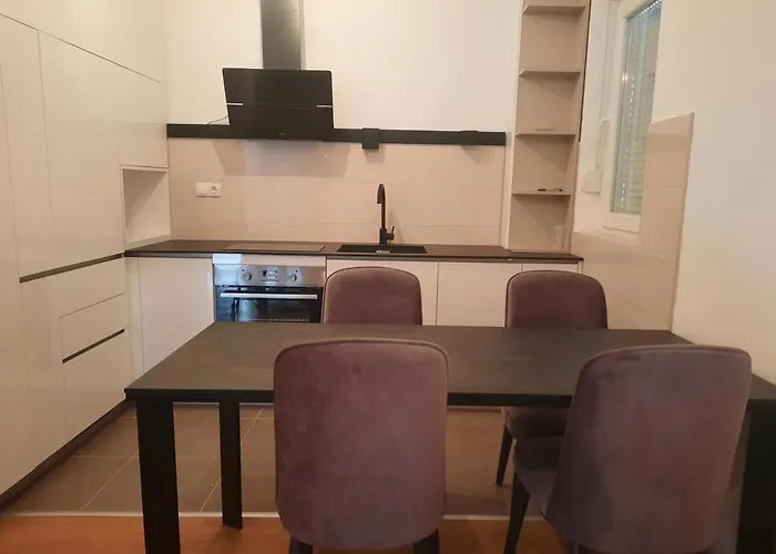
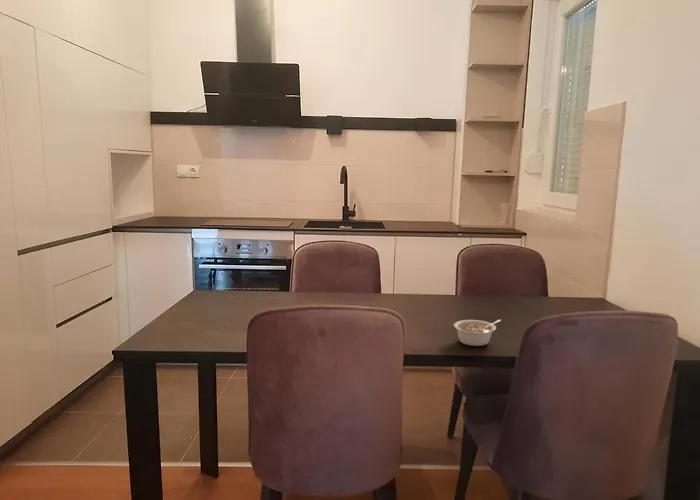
+ legume [453,319,502,347]
